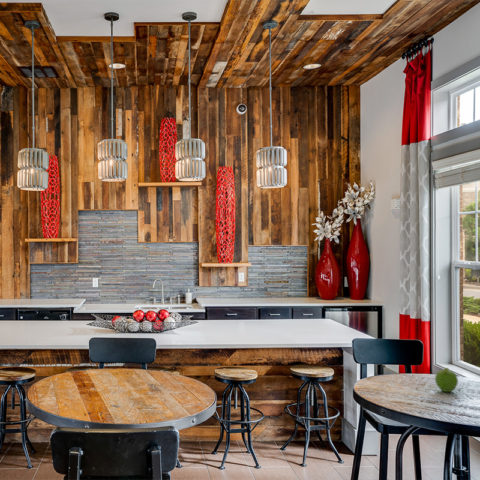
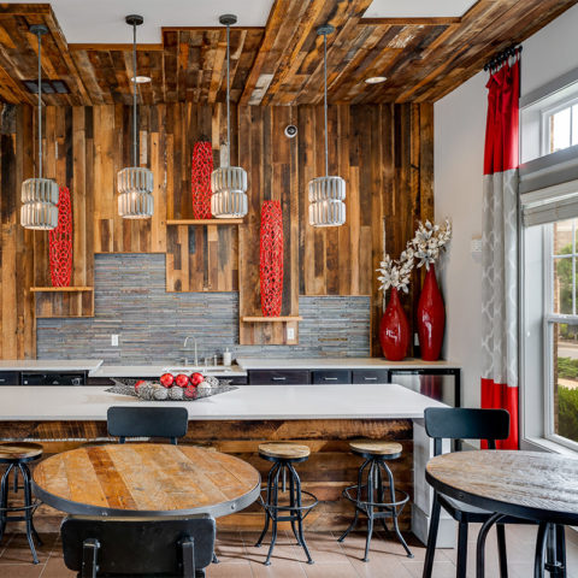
- fruit [434,367,459,393]
